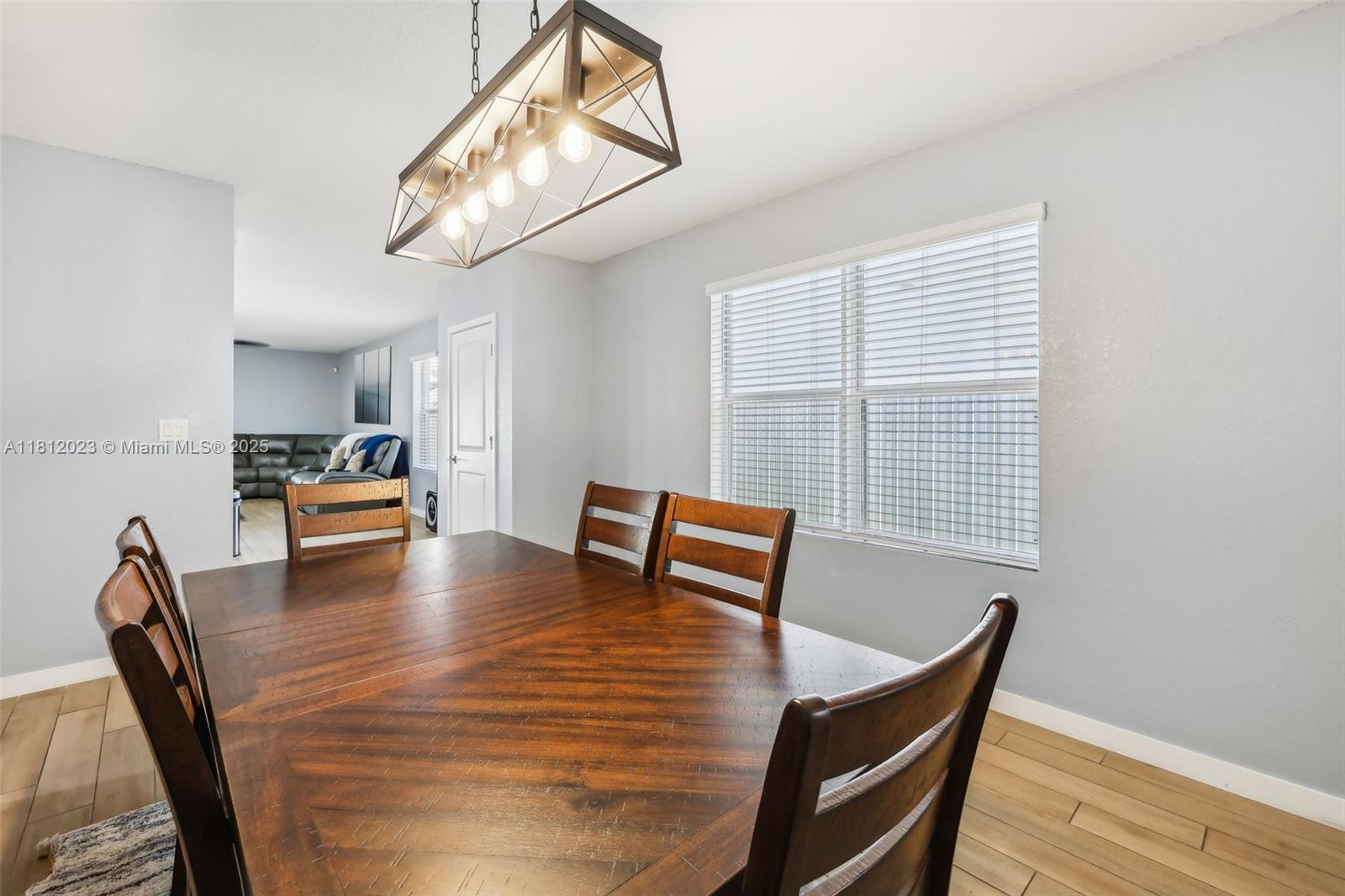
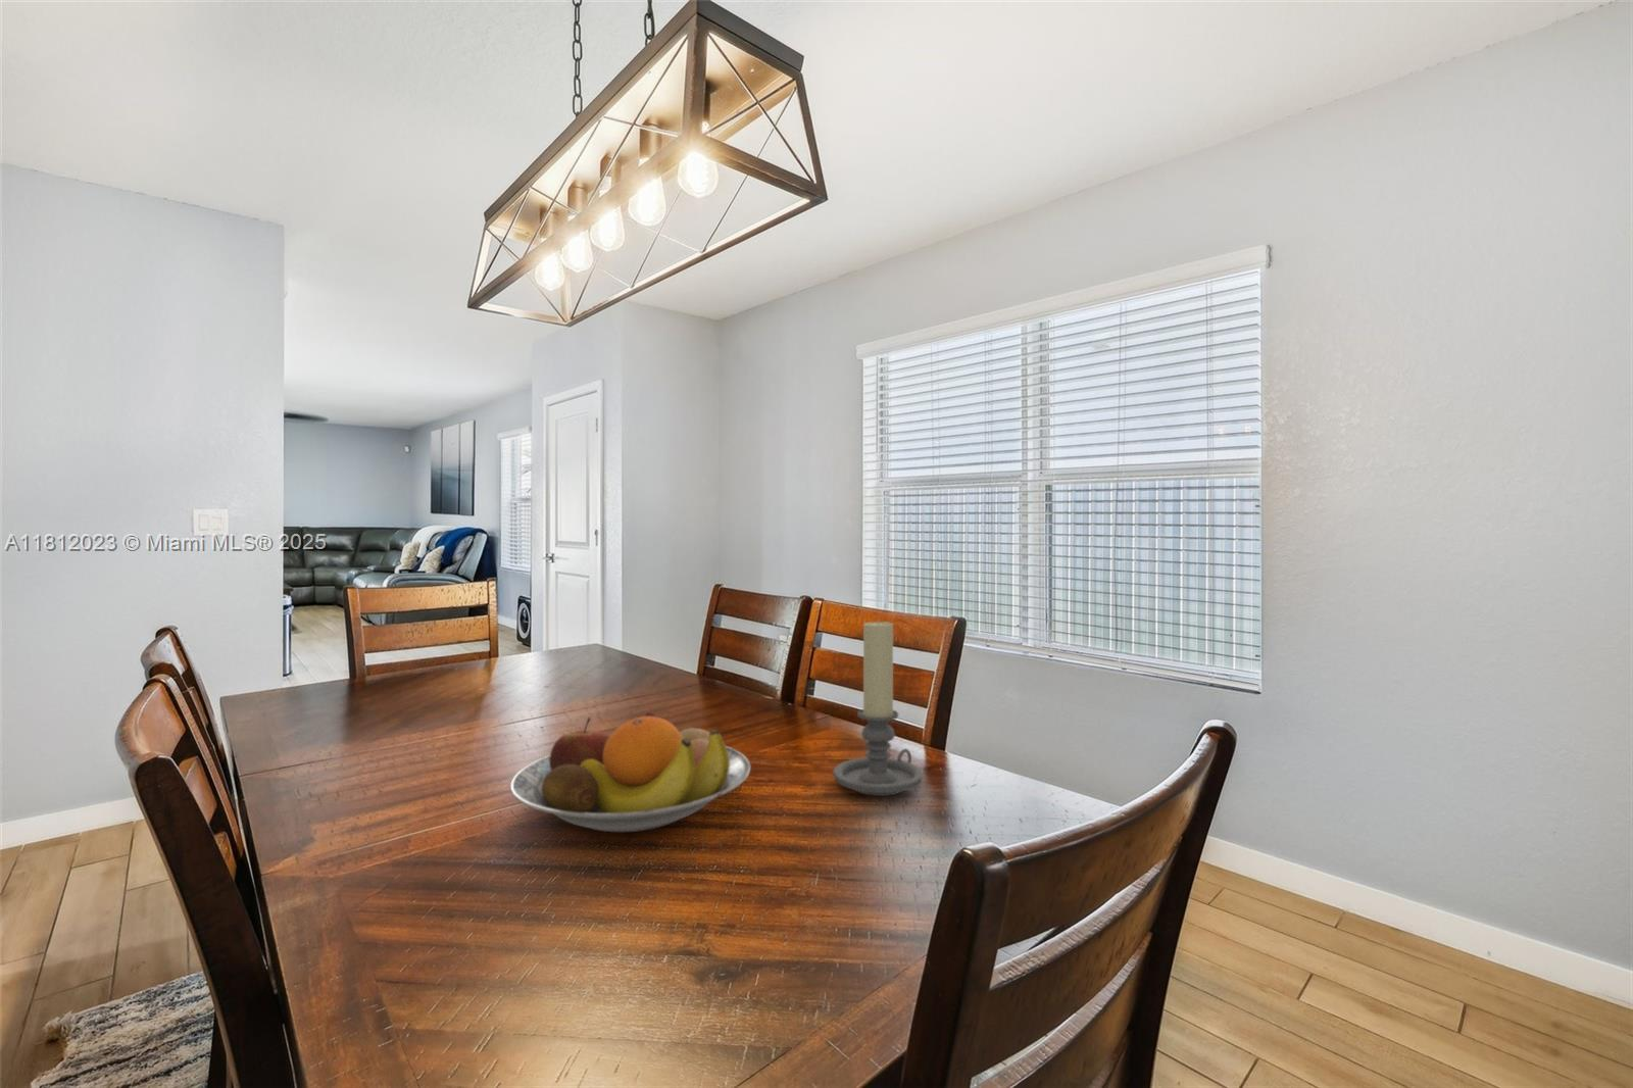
+ fruit bowl [509,710,752,833]
+ candle holder [832,618,925,797]
